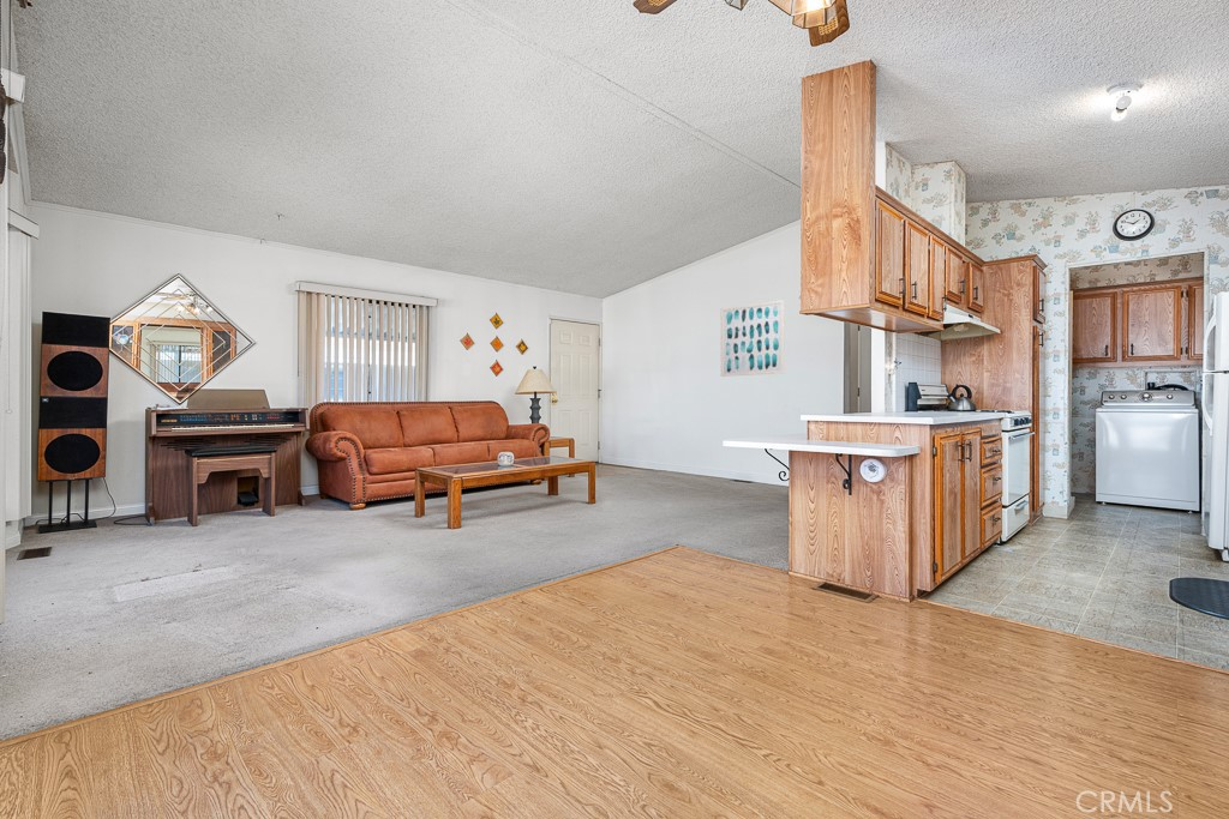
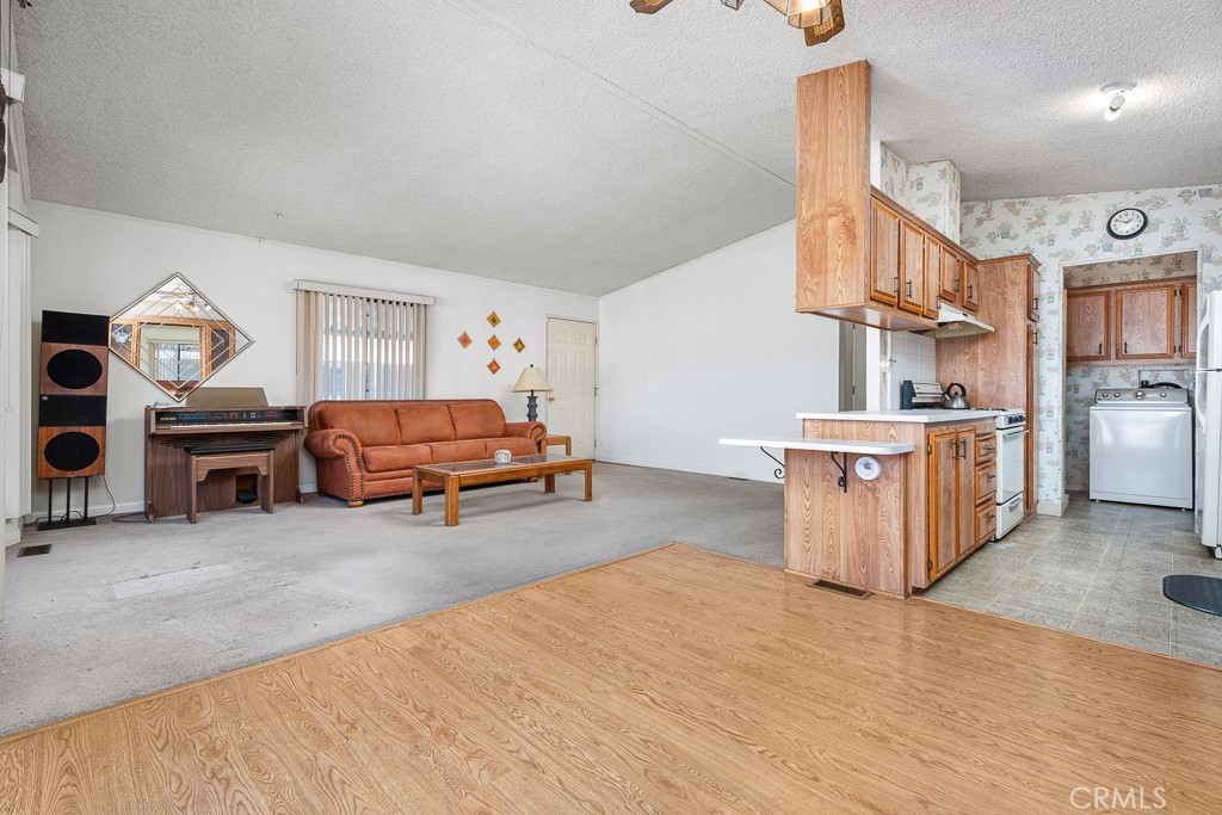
- wall art [720,299,785,378]
